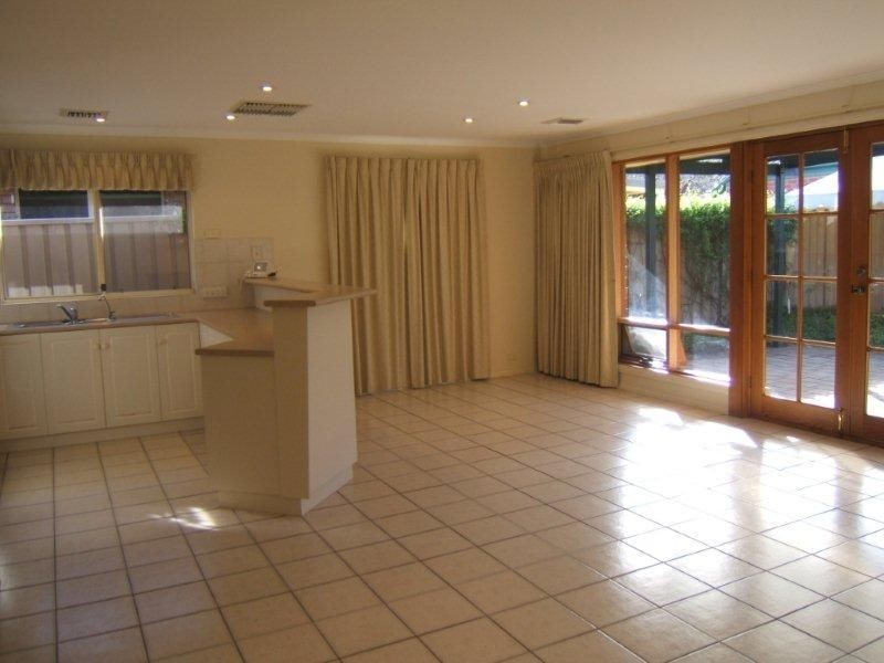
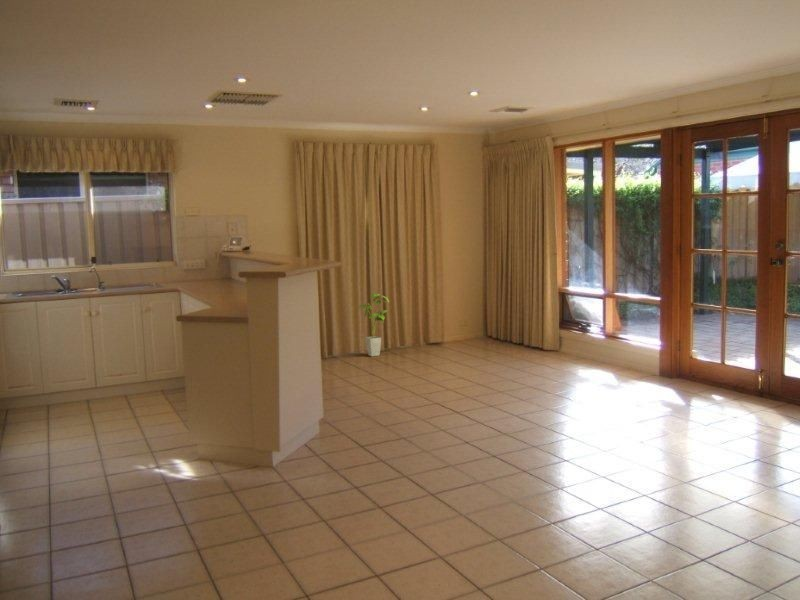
+ house plant [357,292,390,357]
